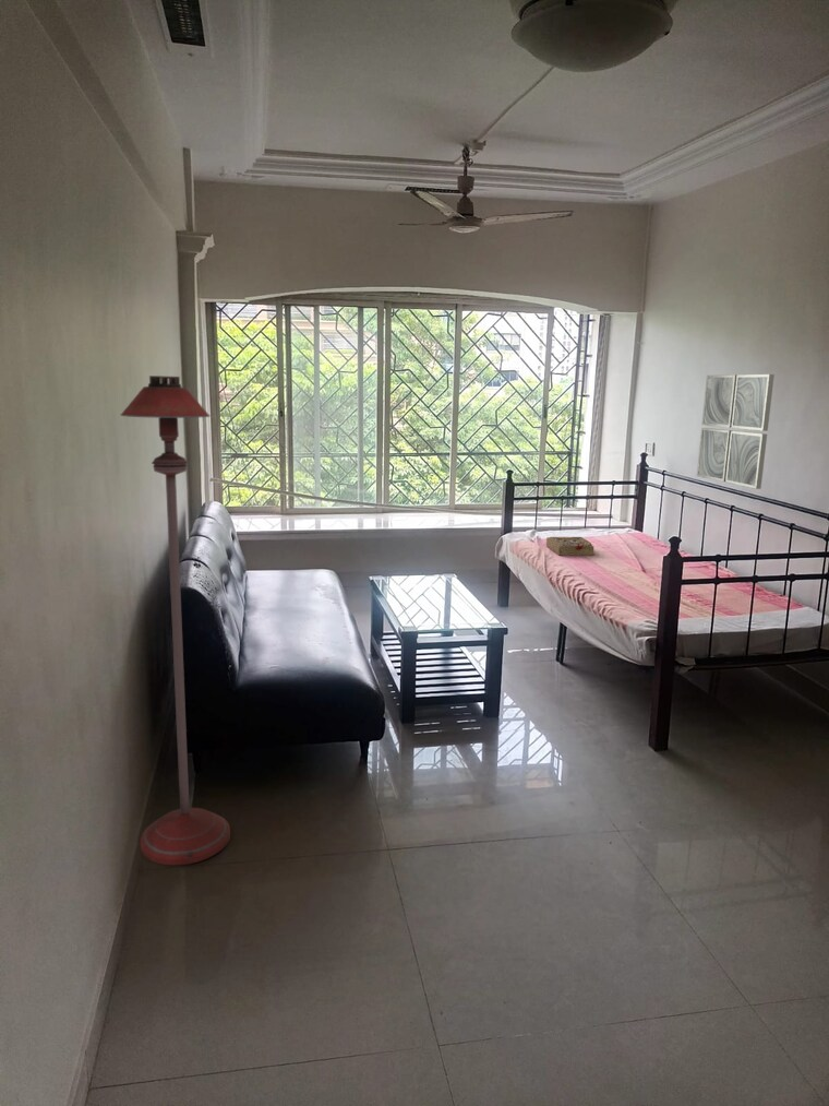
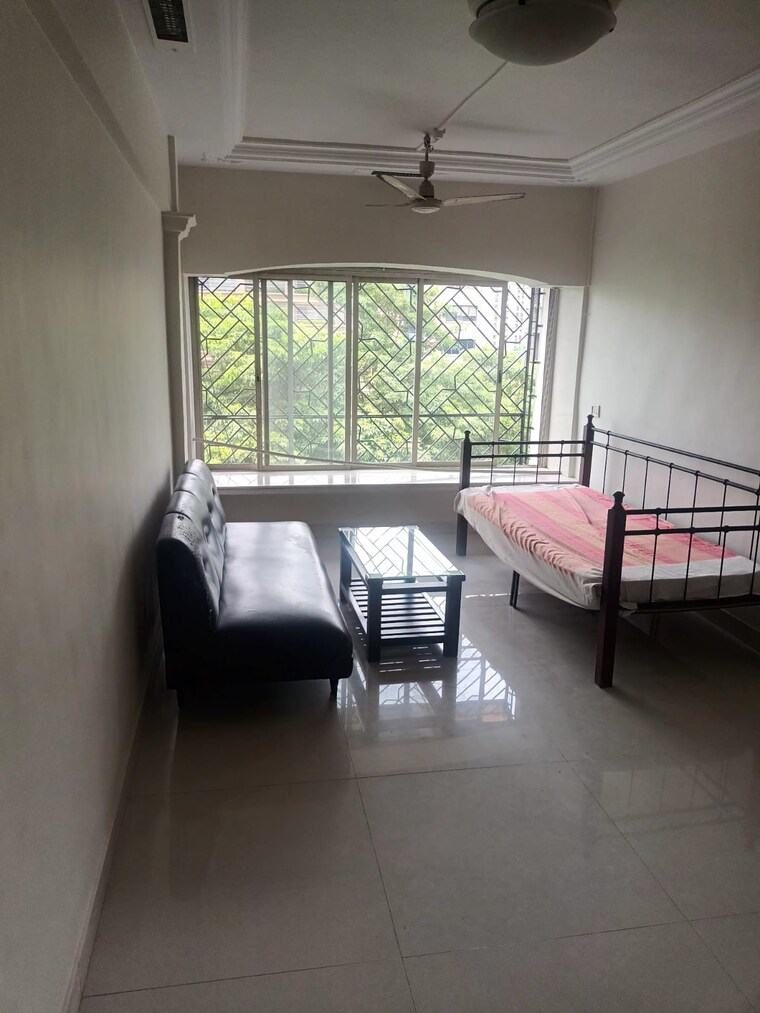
- book [545,536,596,557]
- wall art [696,373,776,490]
- floor lamp [120,374,231,866]
